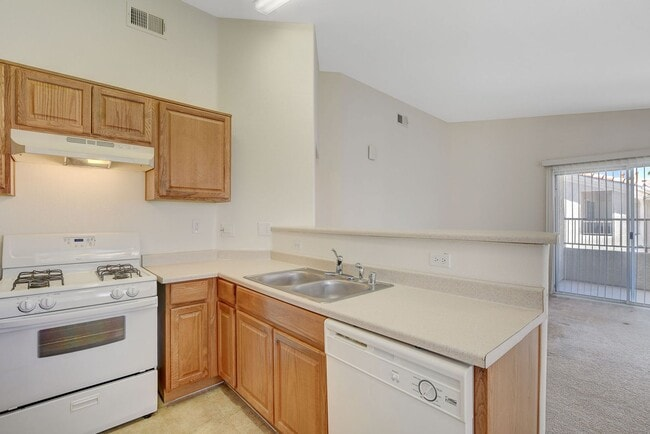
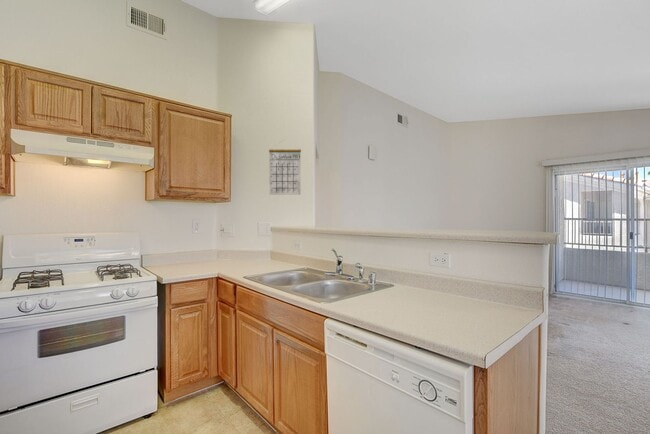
+ calendar [268,138,302,196]
